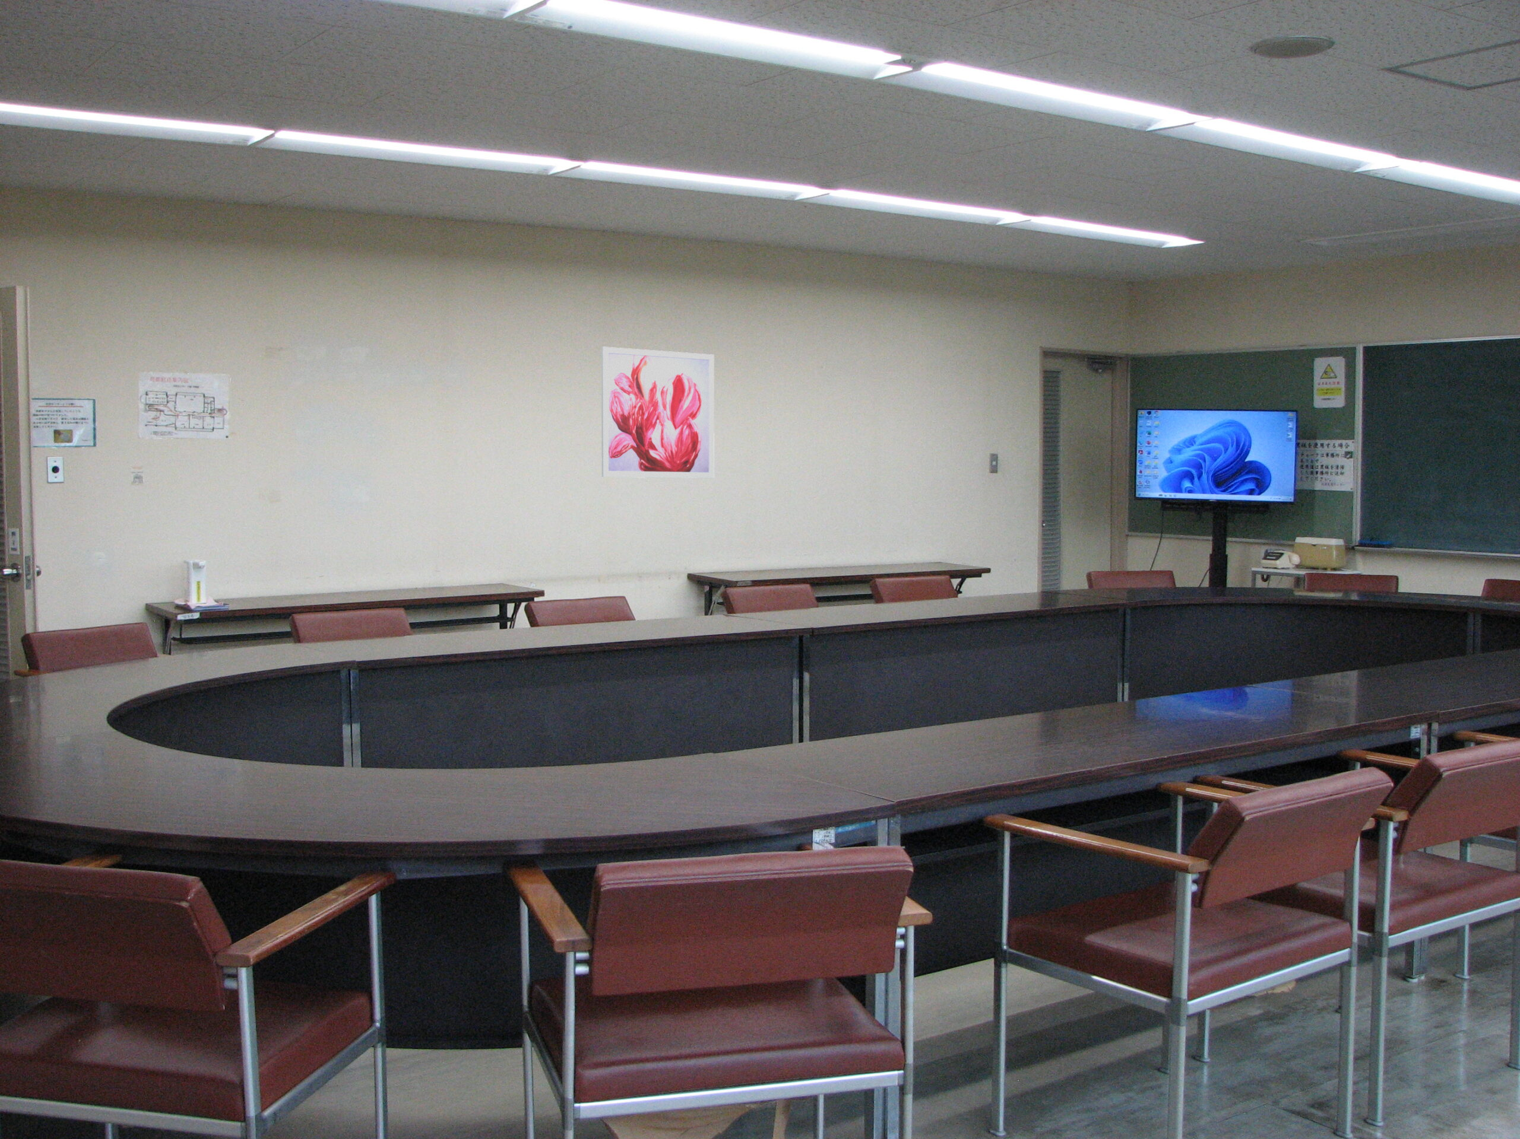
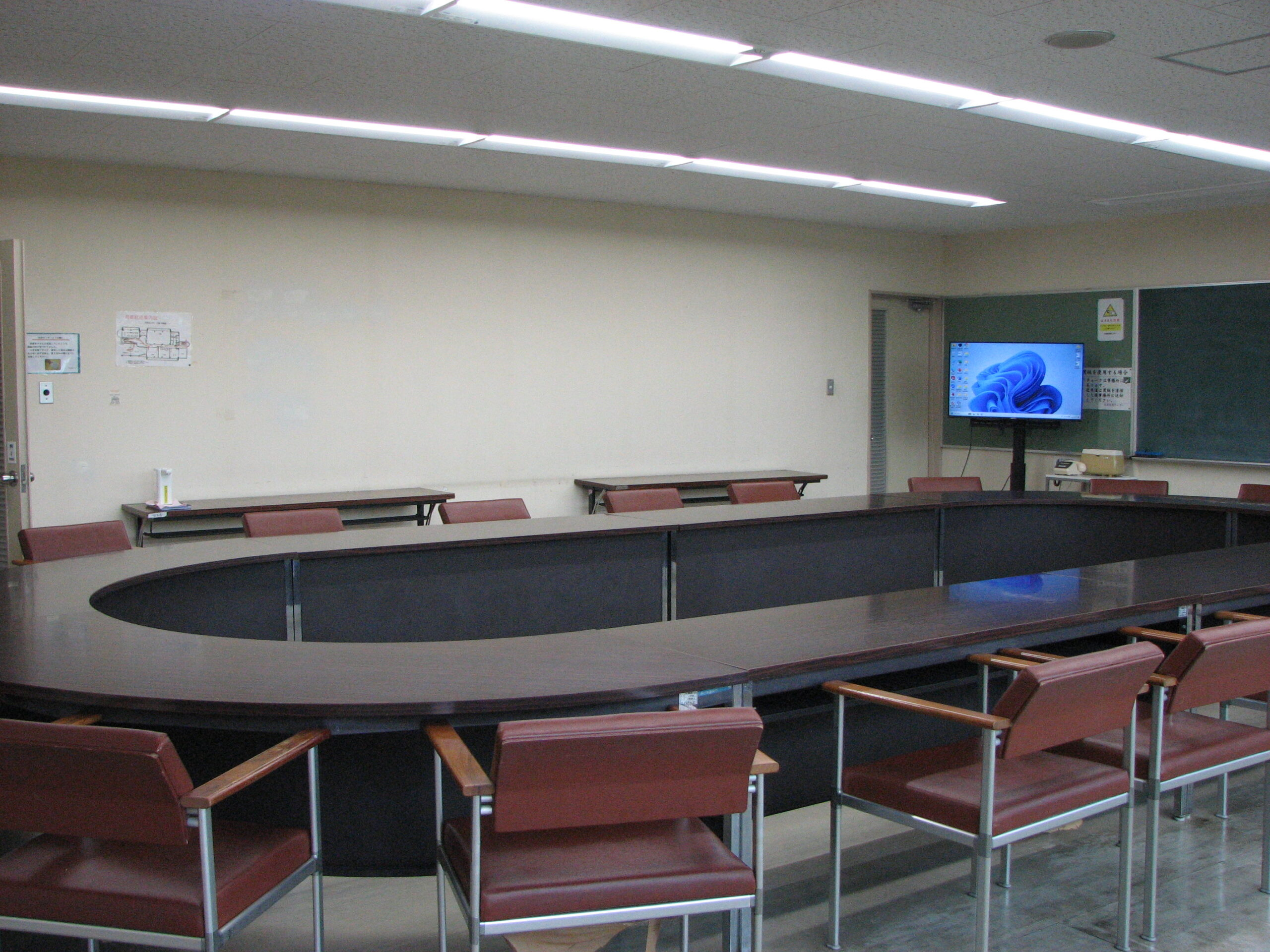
- wall art [601,346,715,479]
